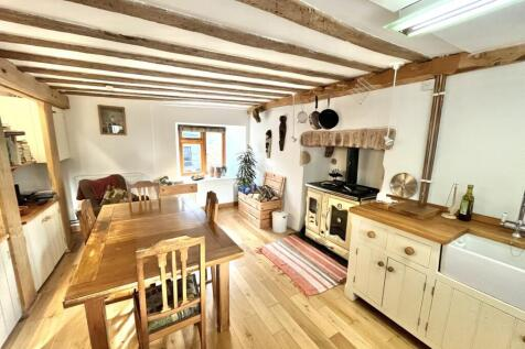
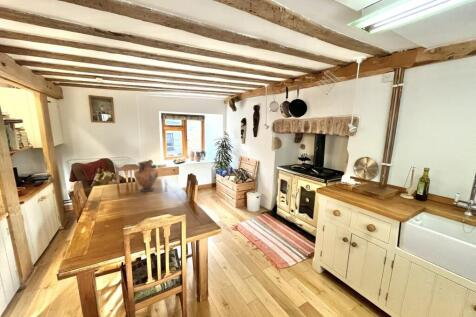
+ vase [133,160,159,193]
